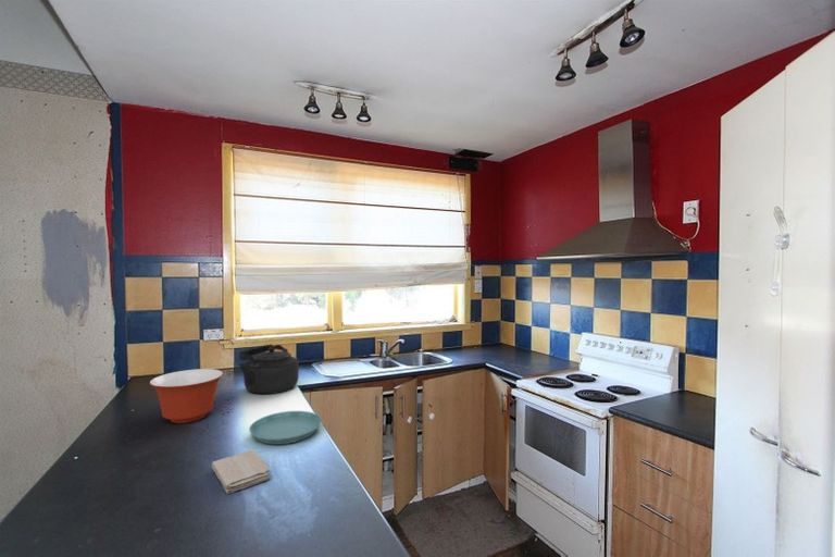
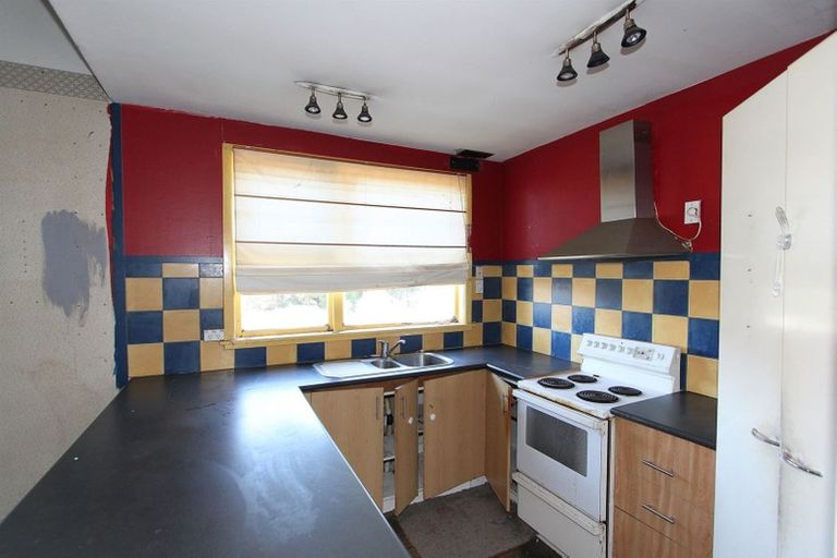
- saucer [248,410,323,446]
- kettle [238,343,300,395]
- washcloth [210,448,272,495]
- mixing bowl [149,368,224,424]
